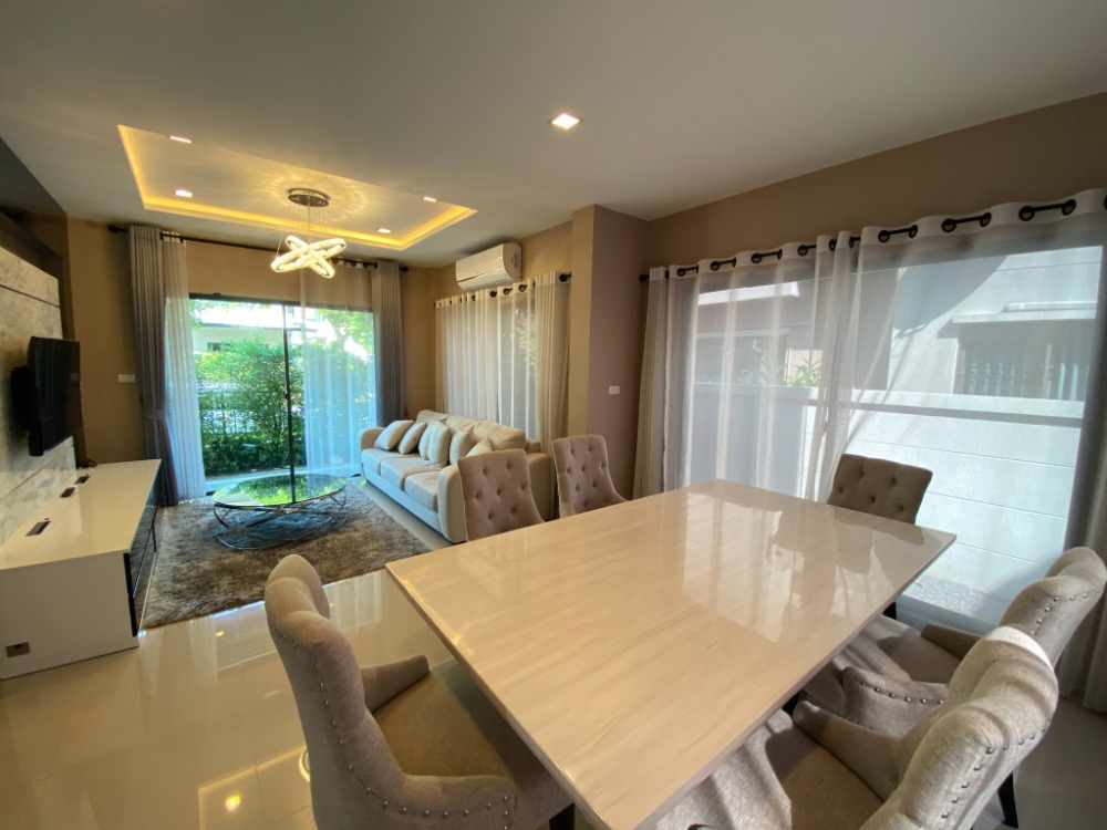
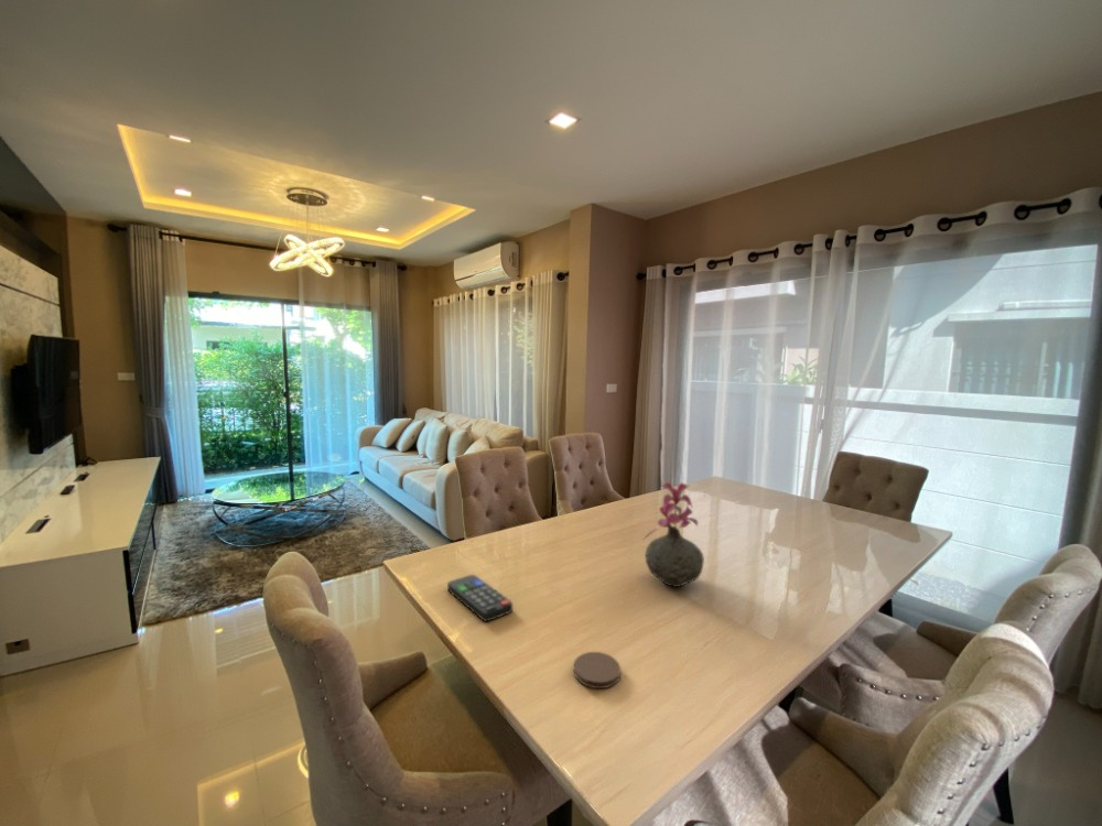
+ remote control [446,574,514,622]
+ vase [642,481,705,588]
+ coaster [572,651,622,689]
